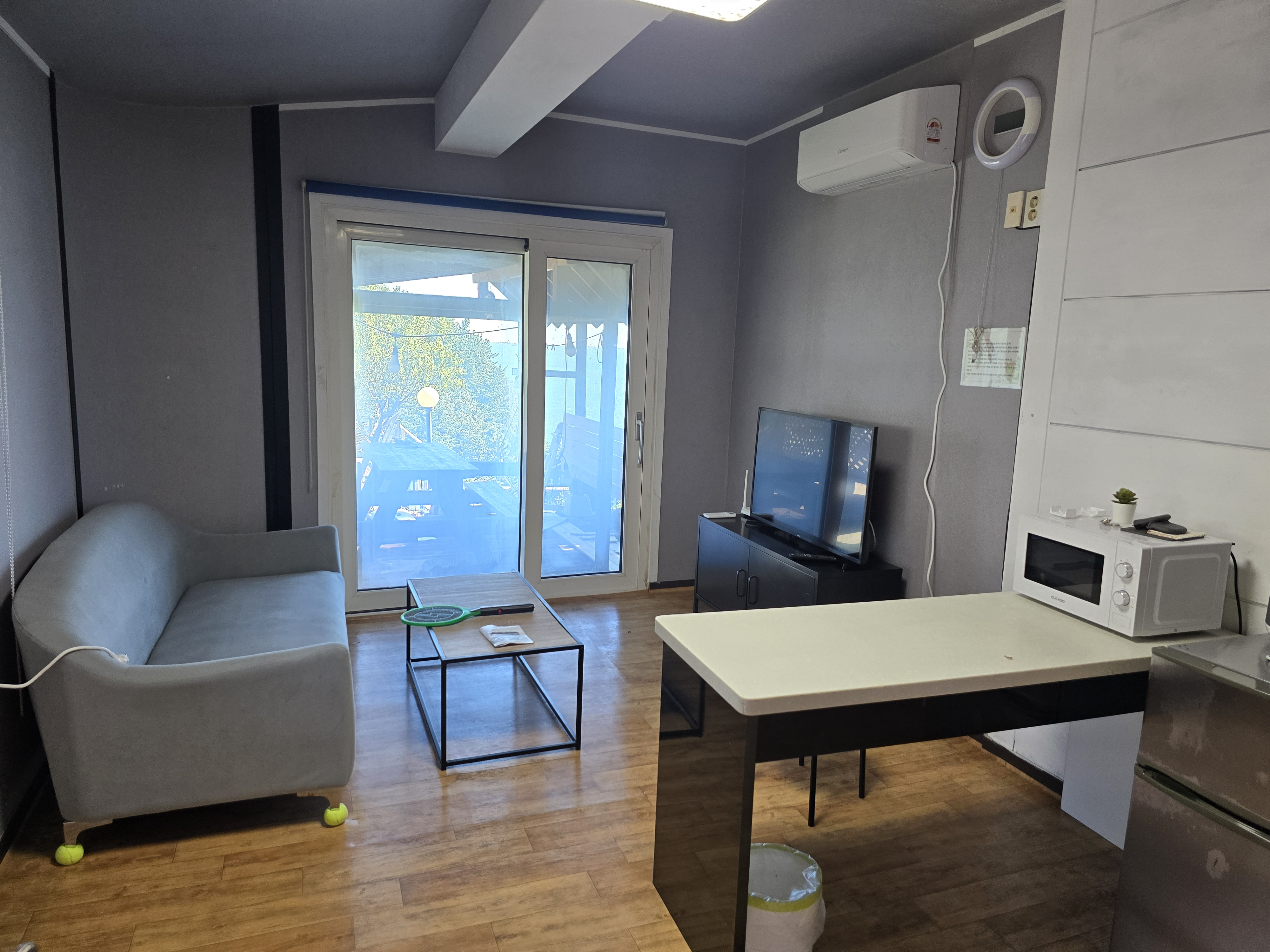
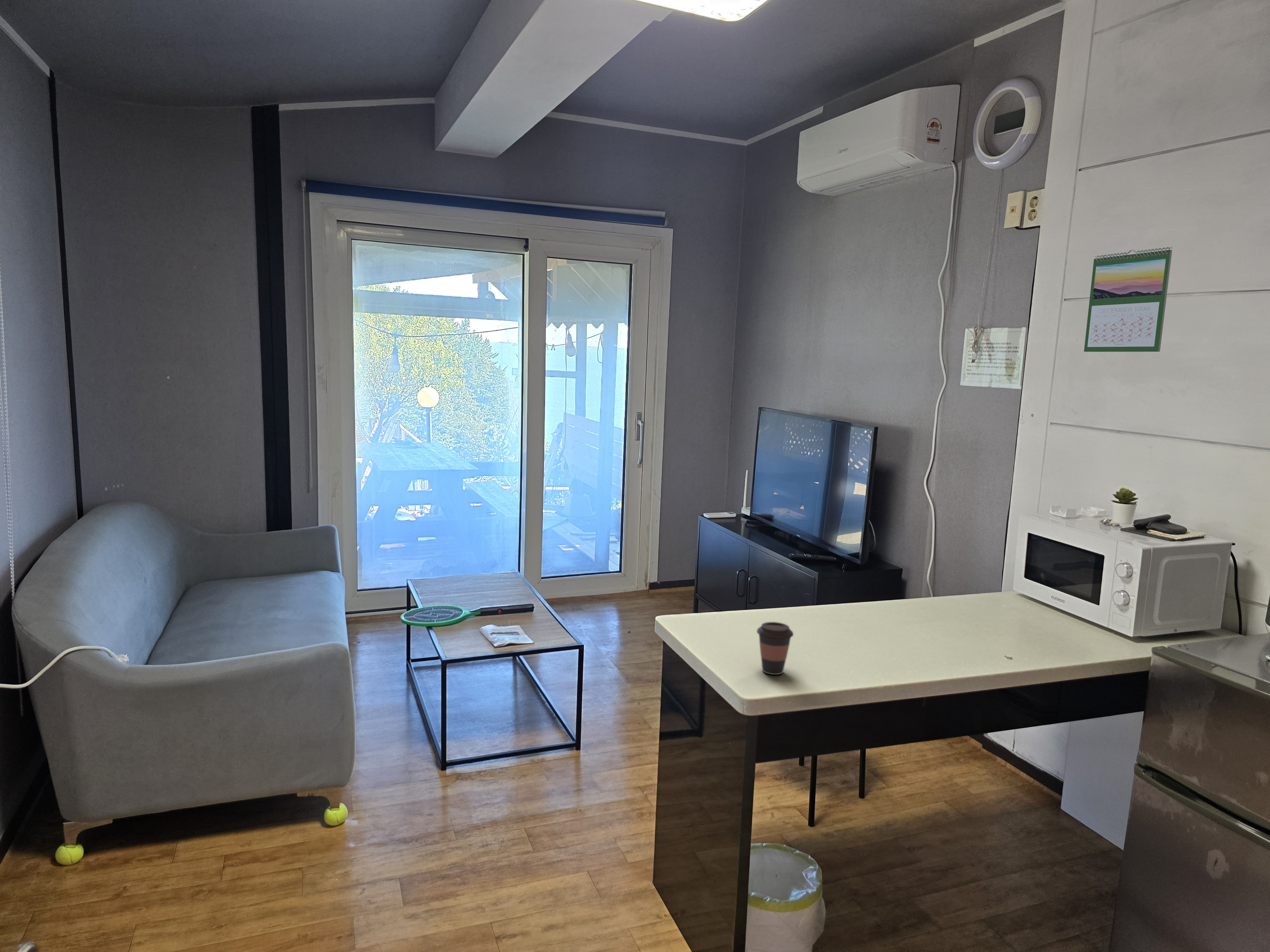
+ calendar [1084,247,1173,352]
+ coffee cup [756,622,794,675]
